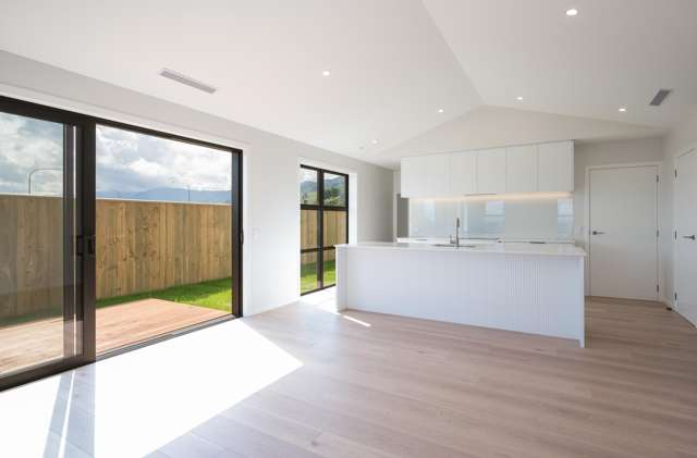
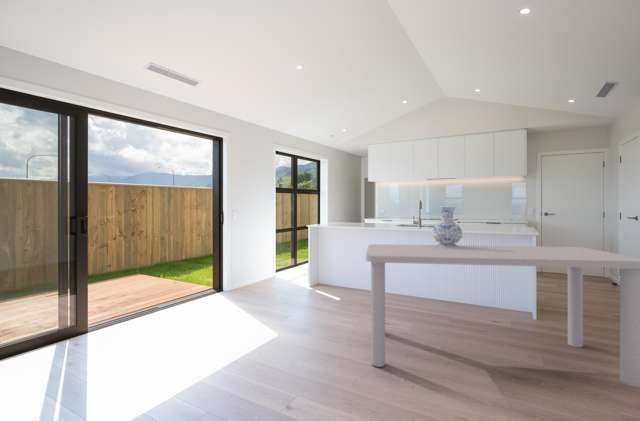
+ dining table [365,243,640,388]
+ vase [431,206,464,248]
